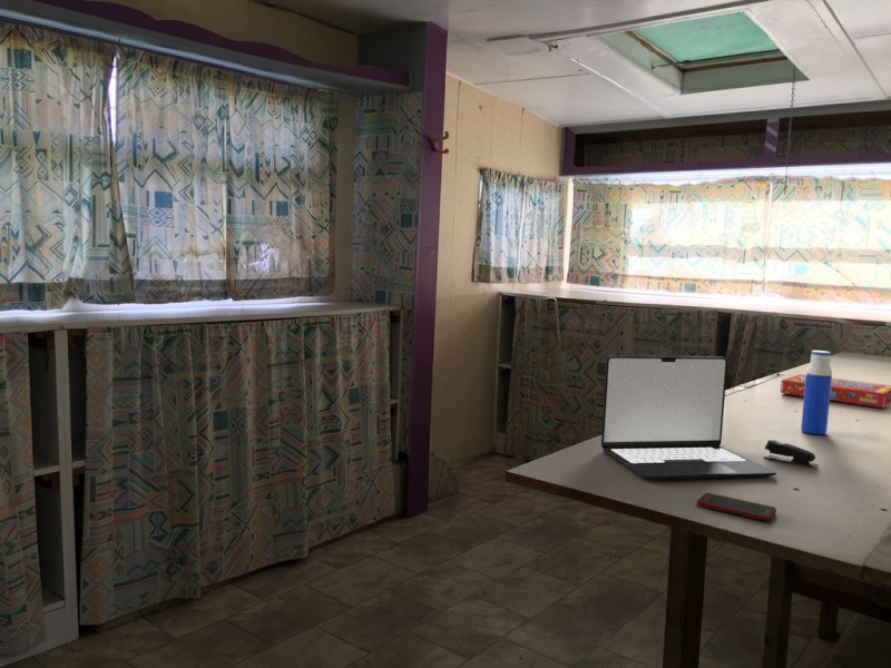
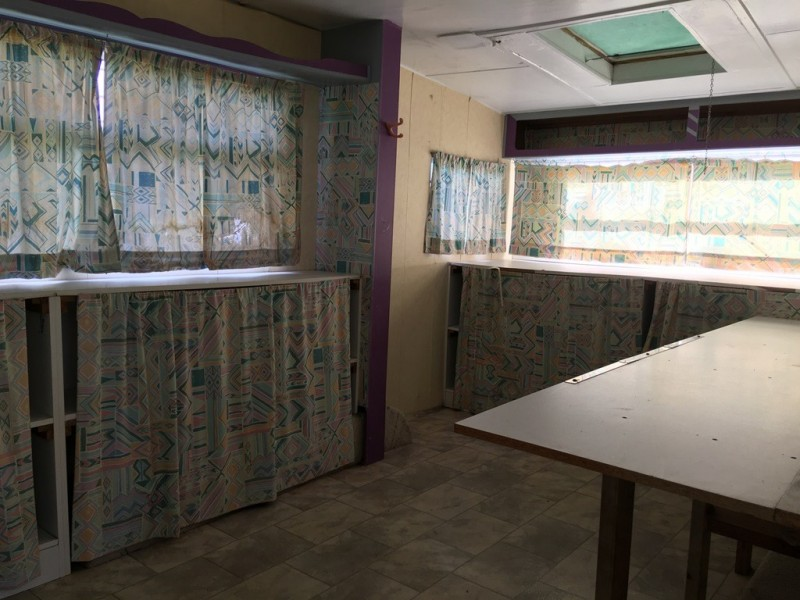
- water bottle [800,350,833,435]
- stapler [763,439,819,468]
- laptop [600,355,777,480]
- snack box [780,373,891,409]
- cell phone [695,492,777,522]
